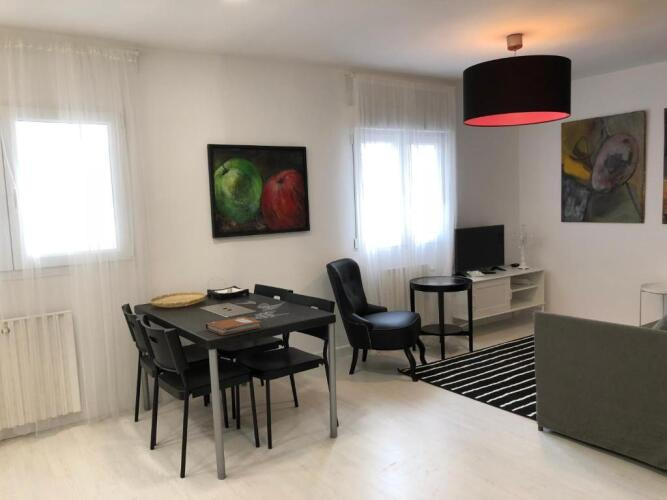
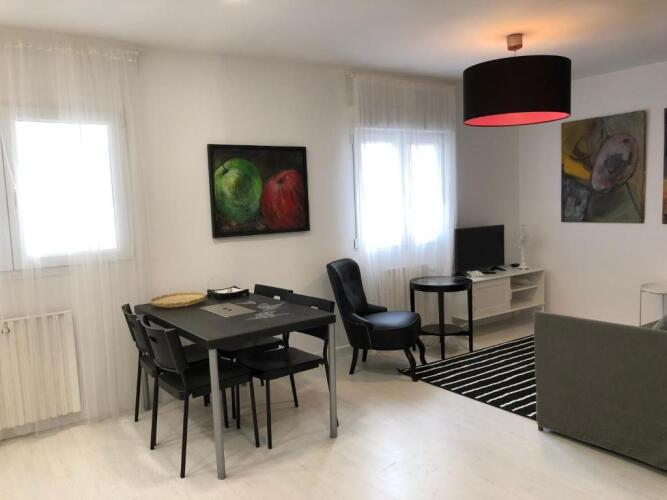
- notebook [205,316,263,336]
